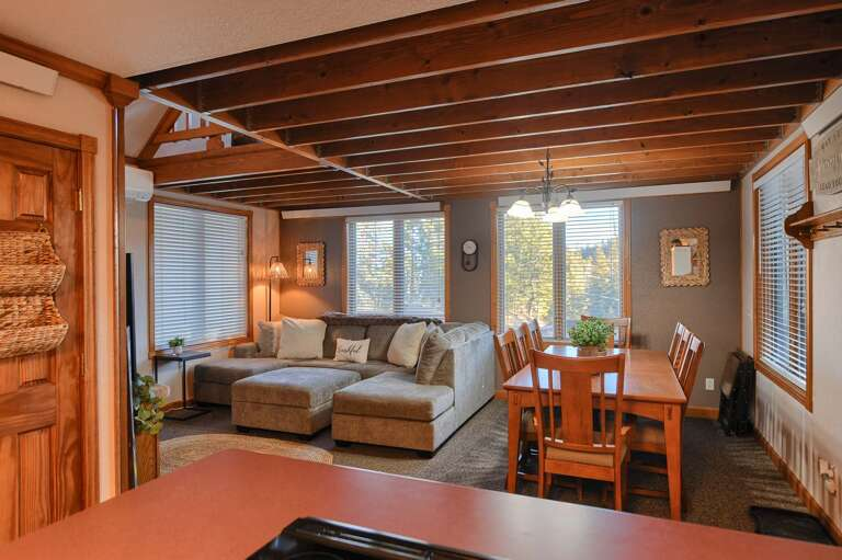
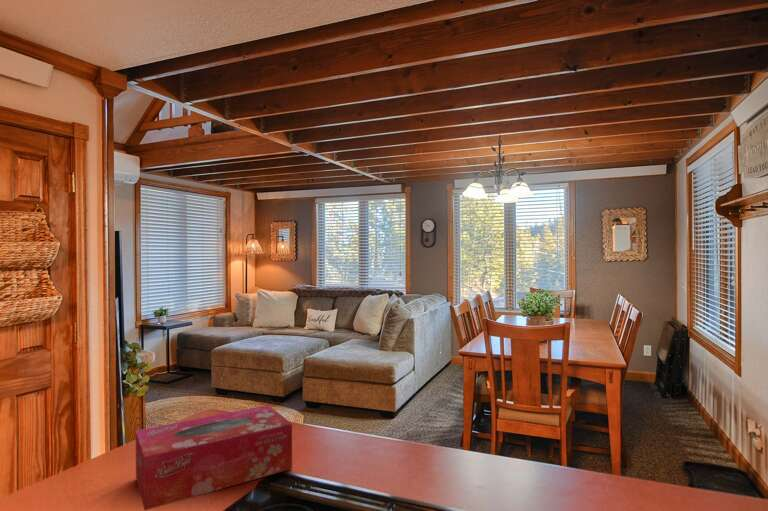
+ tissue box [135,404,293,511]
